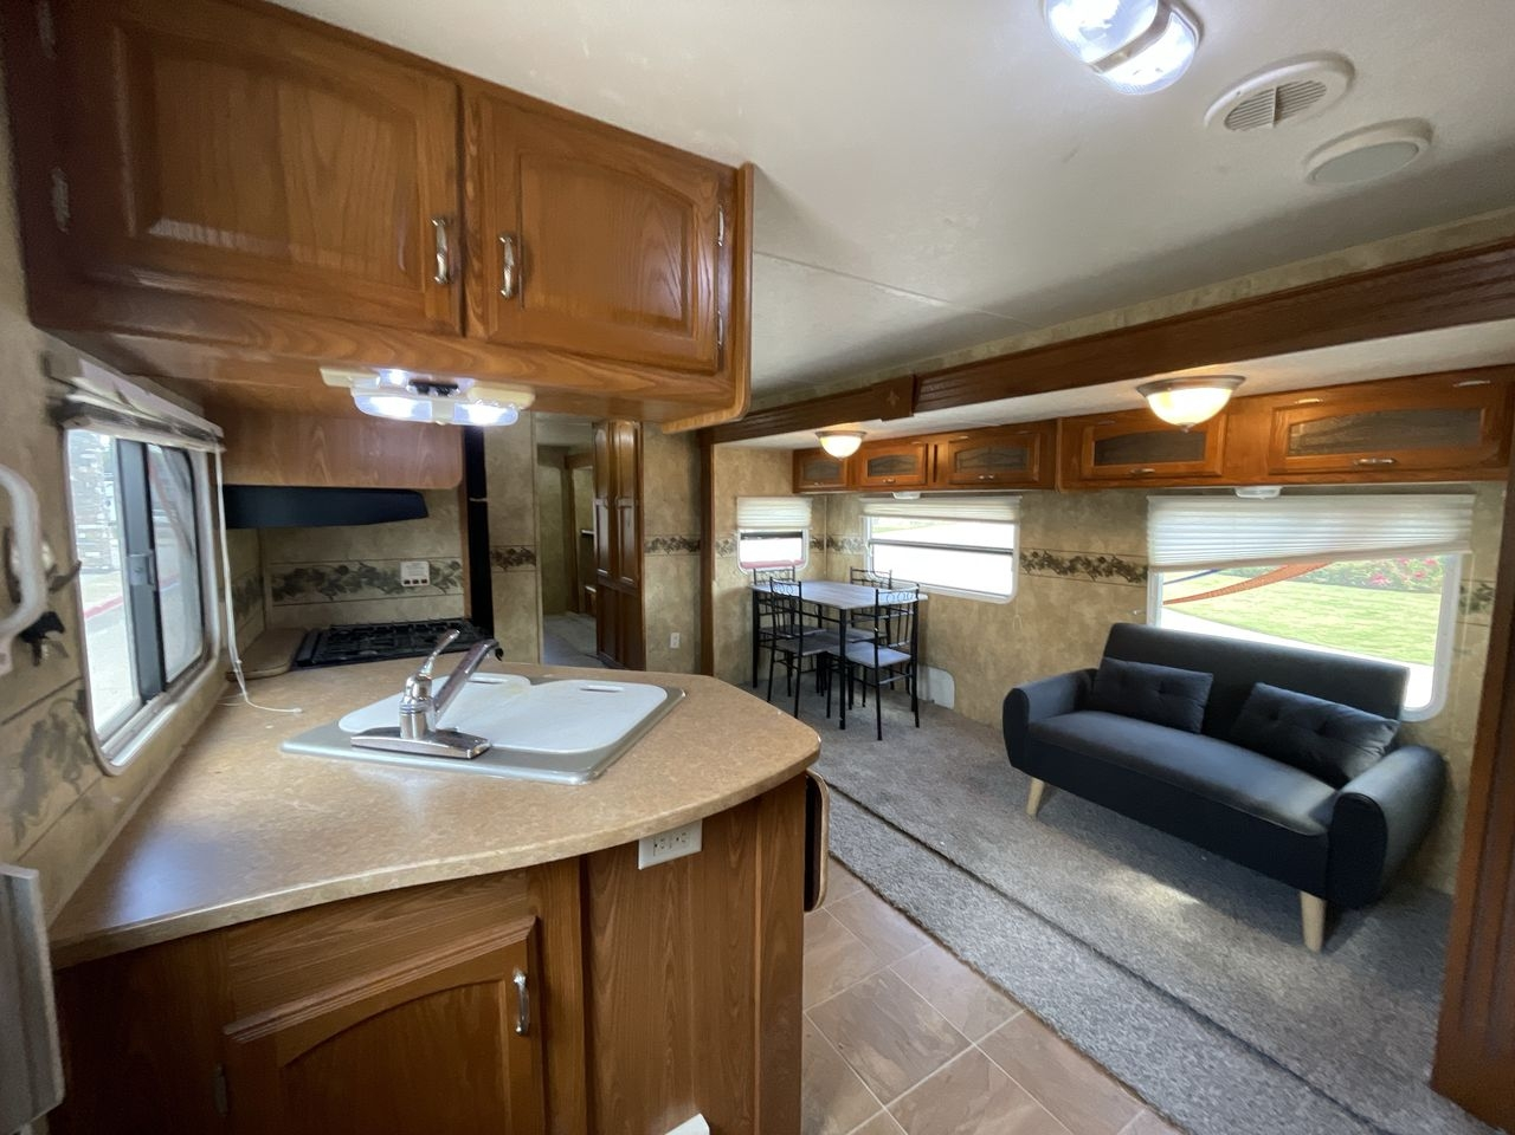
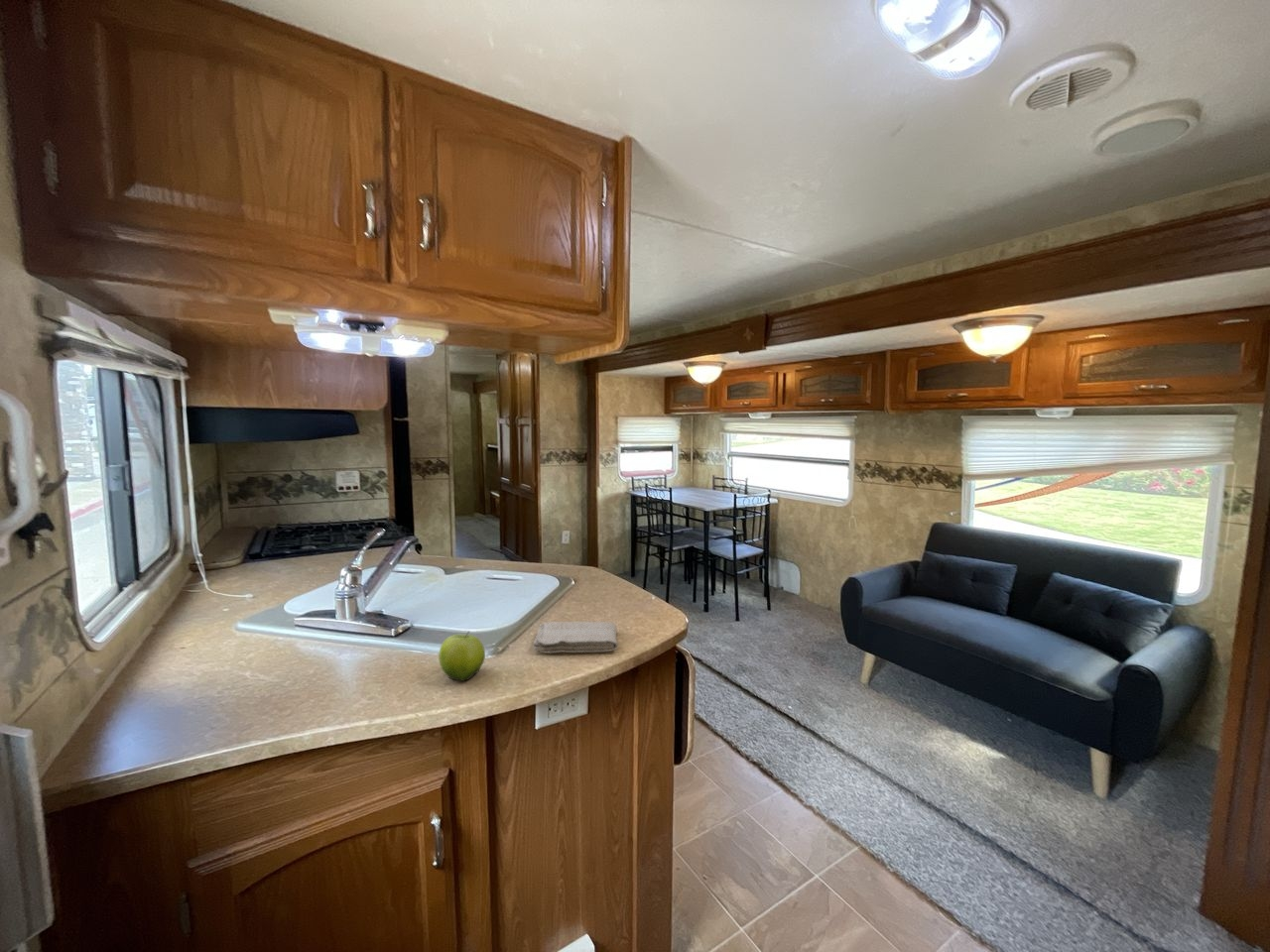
+ fruit [438,630,486,682]
+ washcloth [533,621,619,654]
